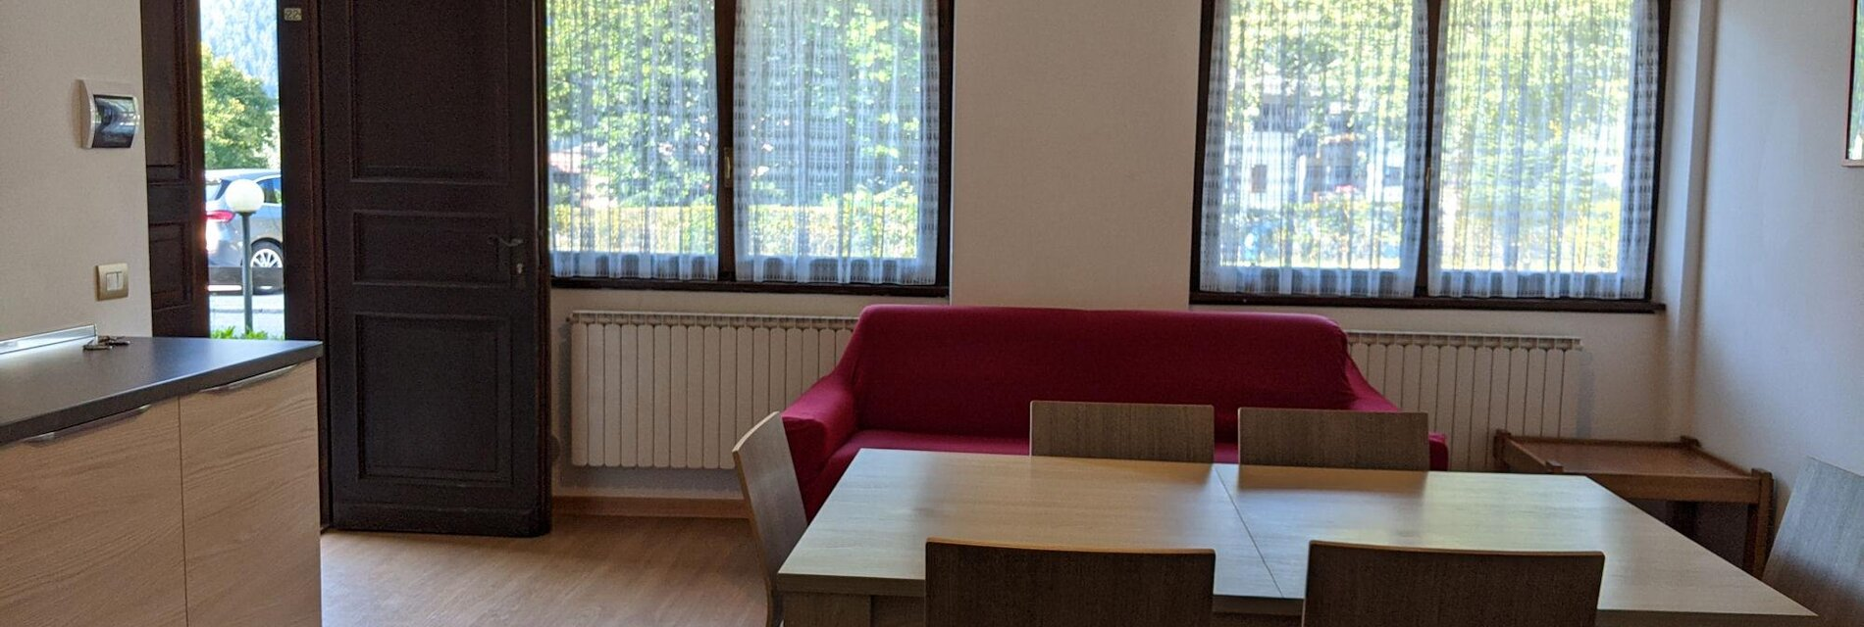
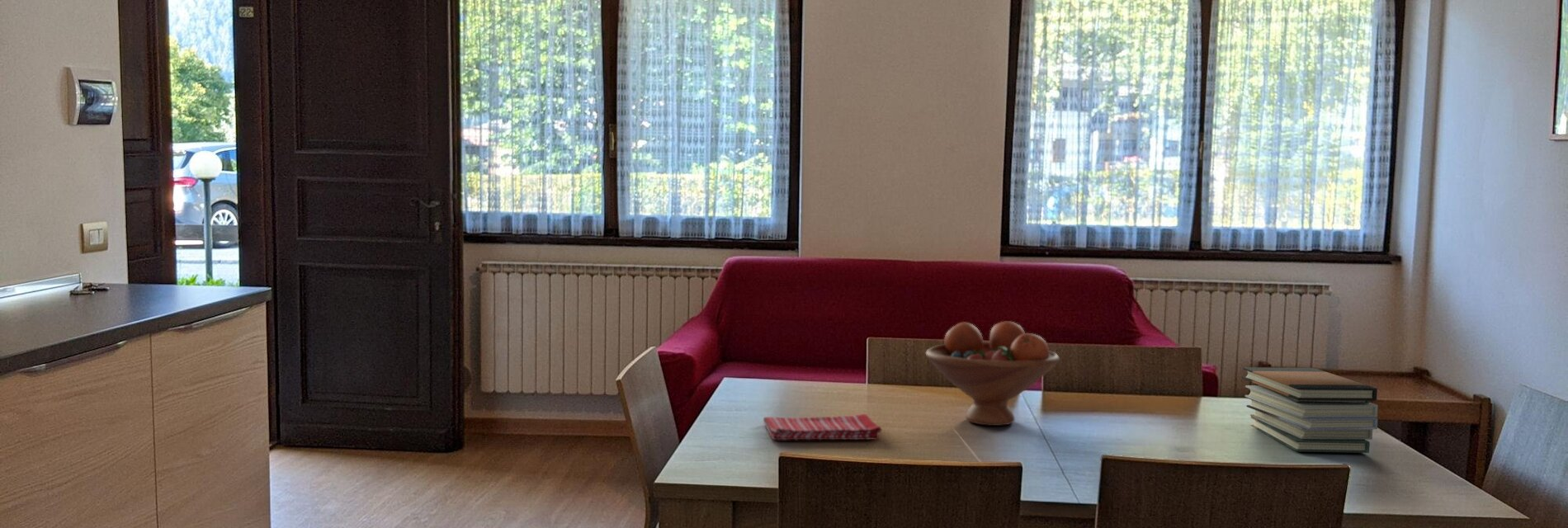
+ dish towel [763,413,882,441]
+ book stack [1241,366,1379,454]
+ fruit bowl [925,321,1060,427]
